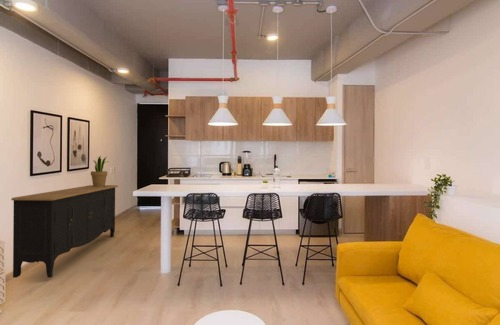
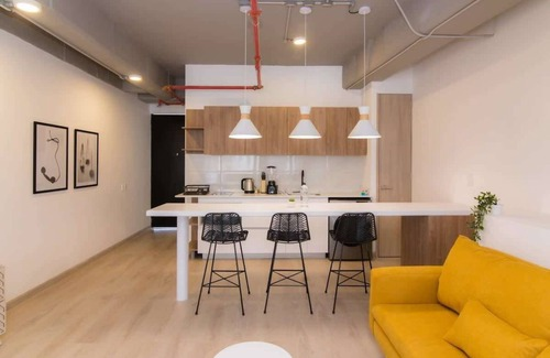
- potted plant [90,155,109,187]
- sideboard [10,184,119,279]
